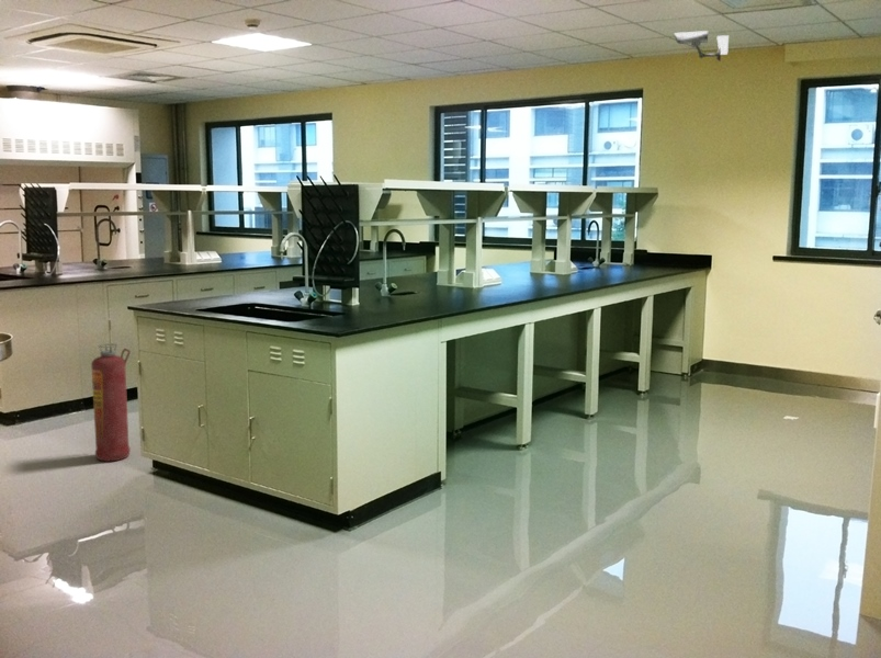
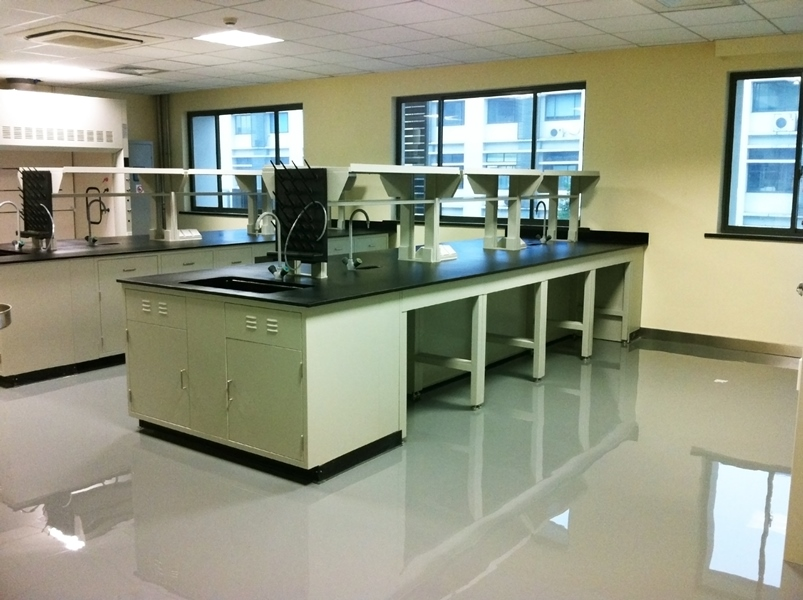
- fire extinguisher [90,342,132,463]
- security camera [673,30,730,63]
